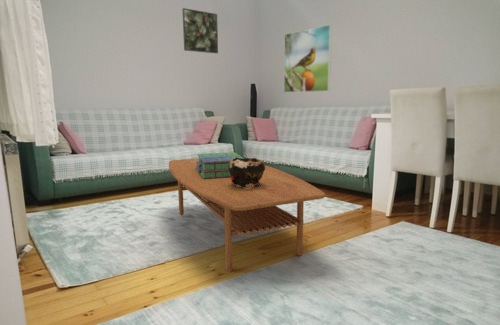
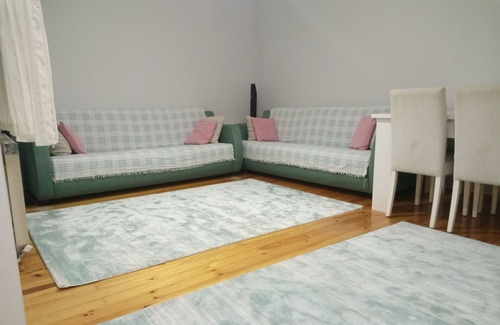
- decorative bowl [228,157,266,188]
- coffee table [168,157,326,272]
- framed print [283,24,333,93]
- stack of books [195,151,244,179]
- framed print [182,7,219,54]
